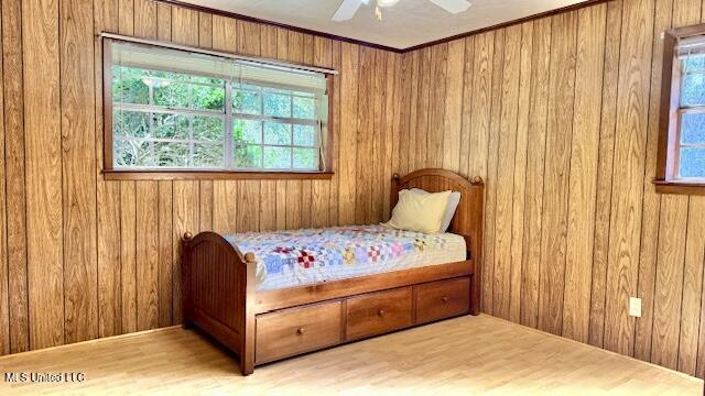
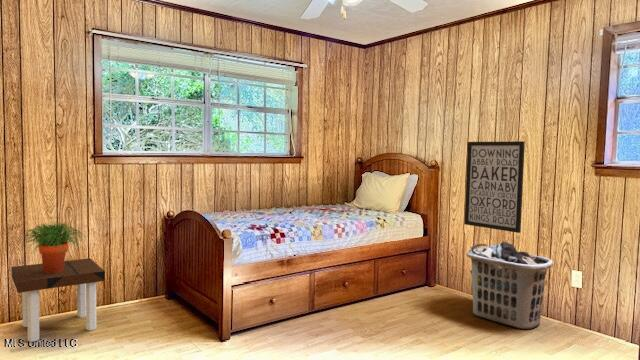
+ side table [10,257,106,343]
+ potted plant [18,221,87,273]
+ wall art [463,140,526,234]
+ clothes hamper [465,241,554,330]
